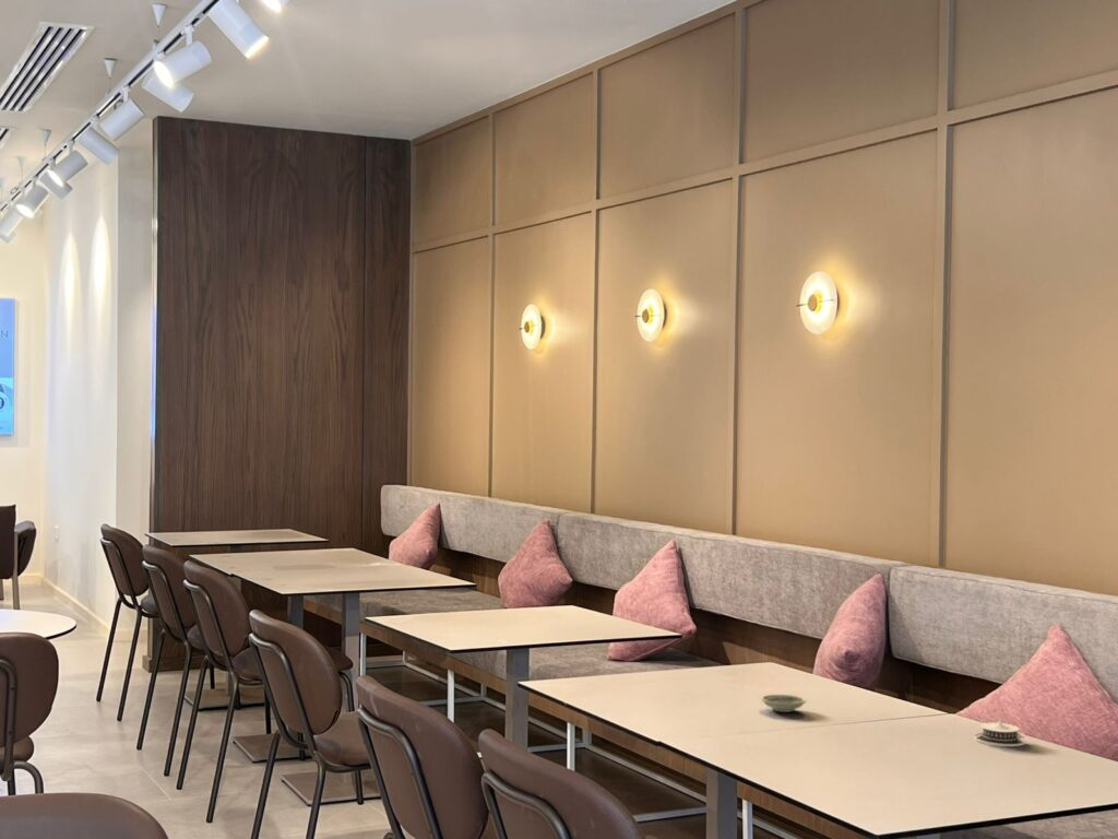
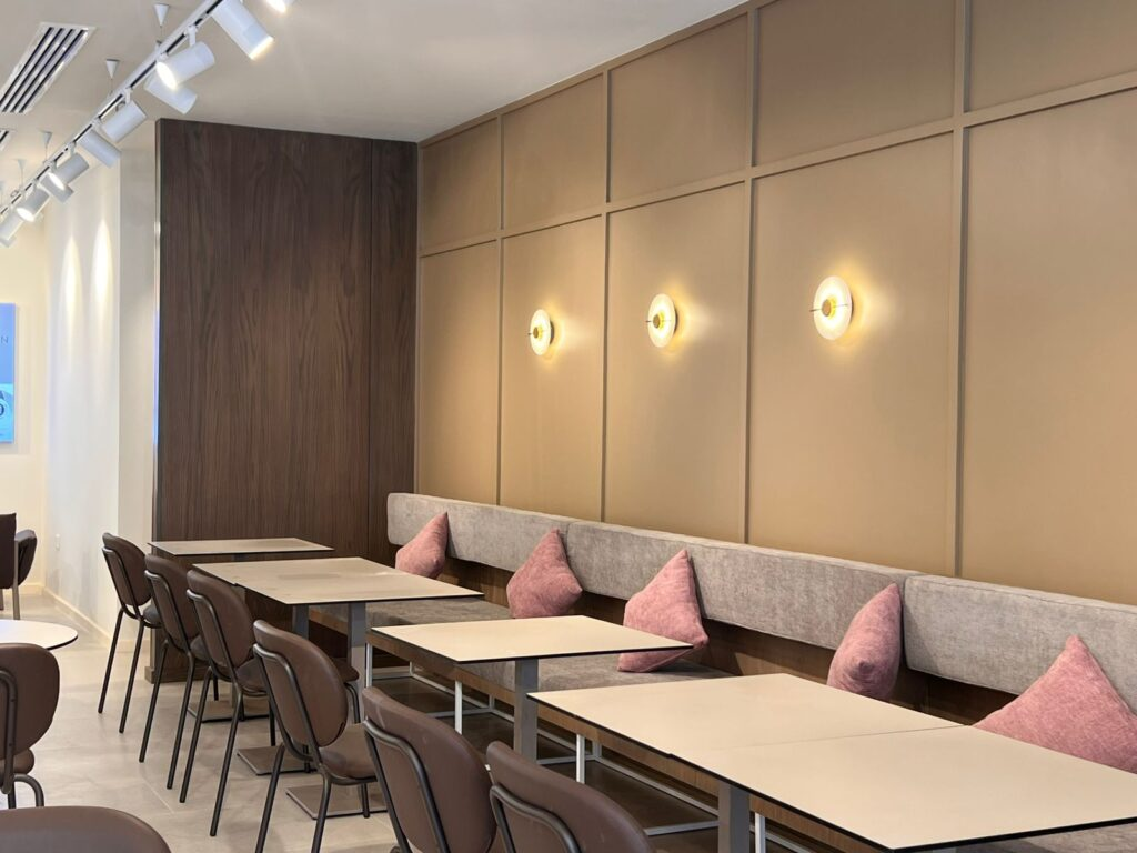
- architectural model [973,720,1026,747]
- saucer [760,694,807,713]
